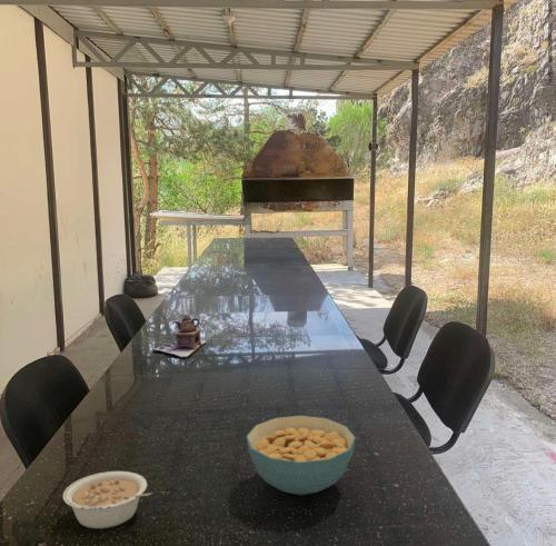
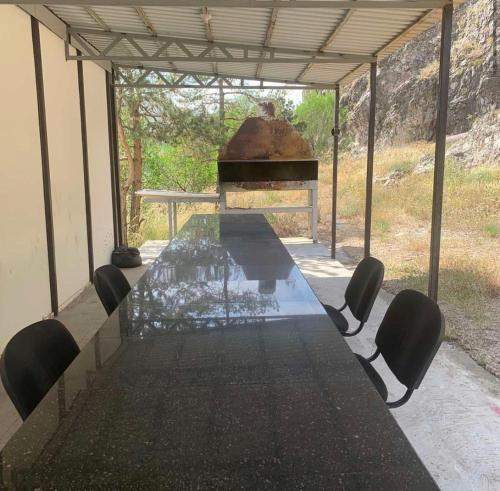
- cereal bowl [245,415,357,496]
- teapot [150,315,208,359]
- legume [62,470,153,529]
